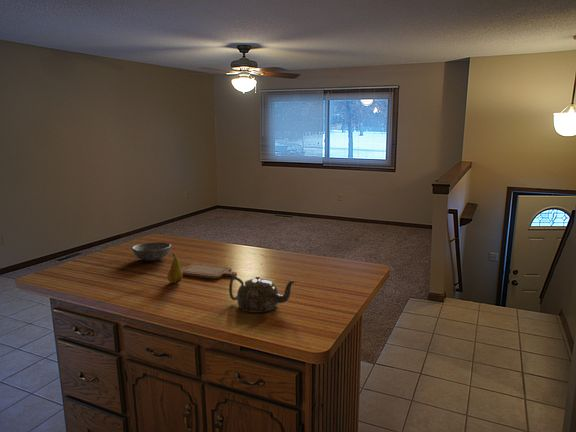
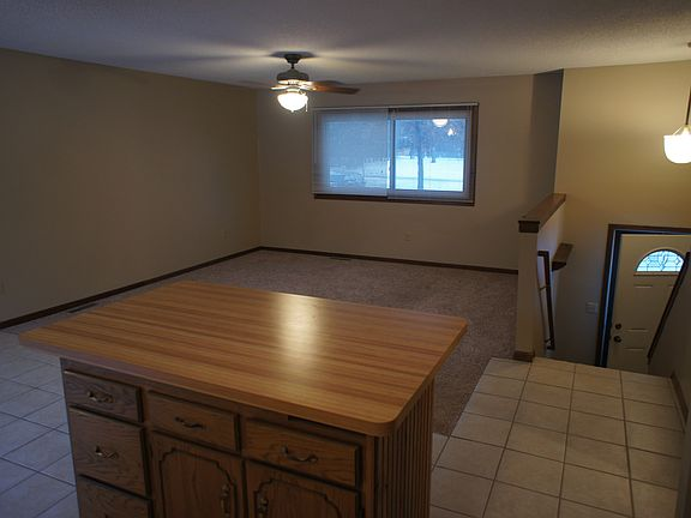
- chopping board [181,262,238,280]
- teapot [228,275,297,314]
- fruit [166,253,184,284]
- soup bowl [131,241,172,262]
